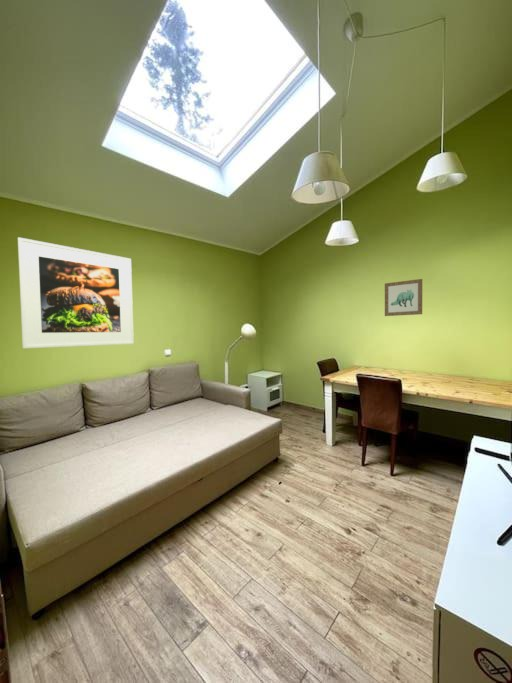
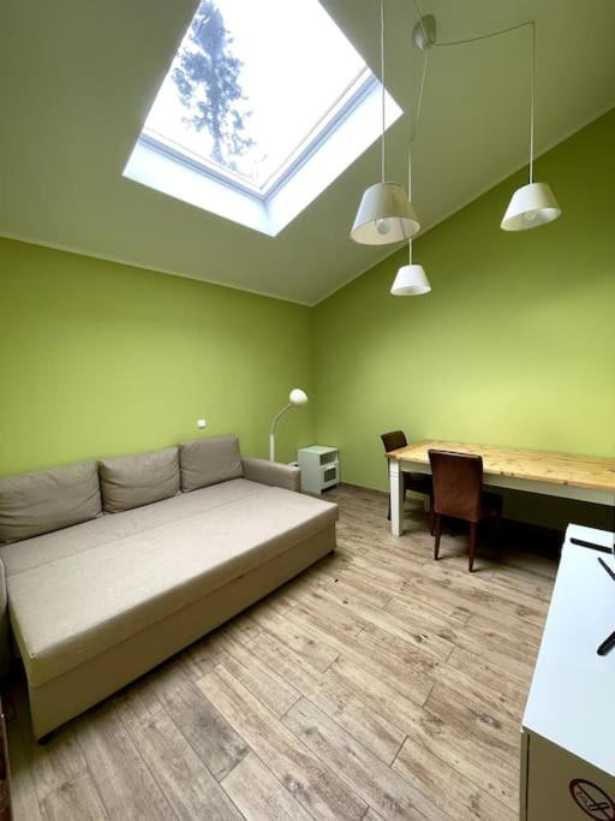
- wall art [384,278,423,317]
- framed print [17,236,135,349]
